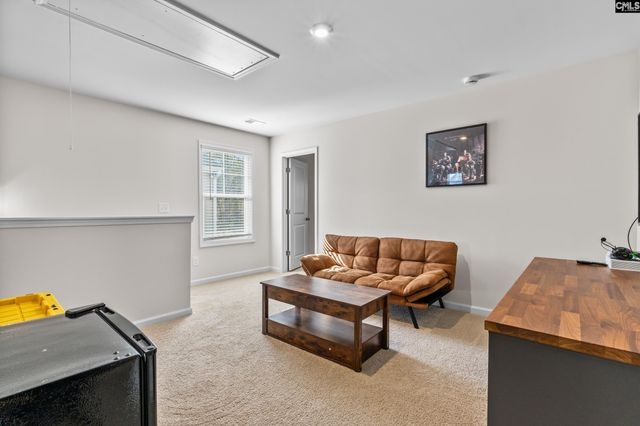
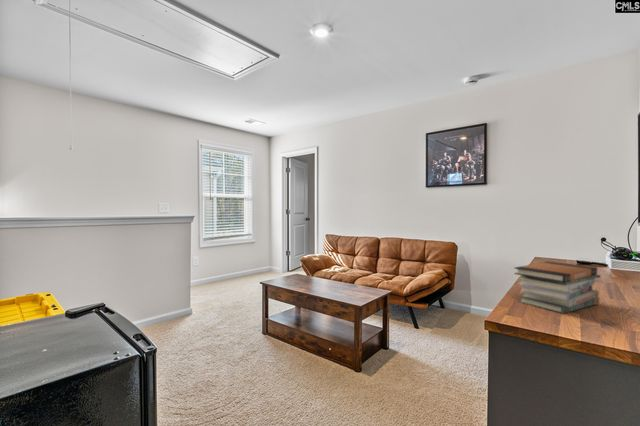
+ book stack [513,260,601,315]
